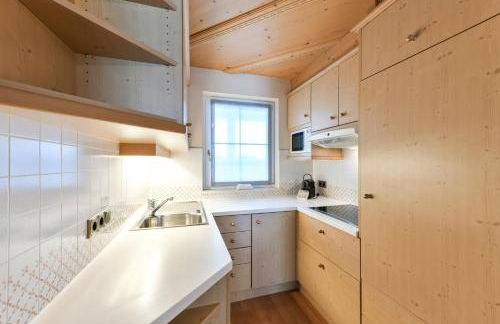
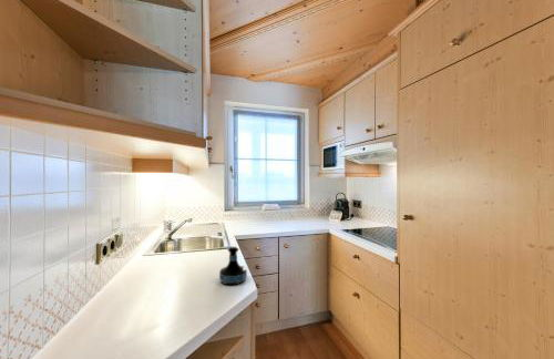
+ tequila bottle [218,246,248,286]
